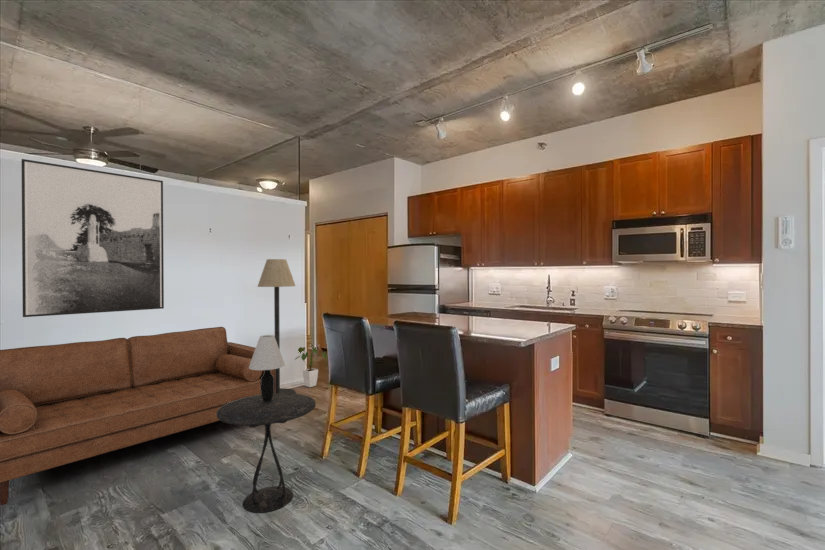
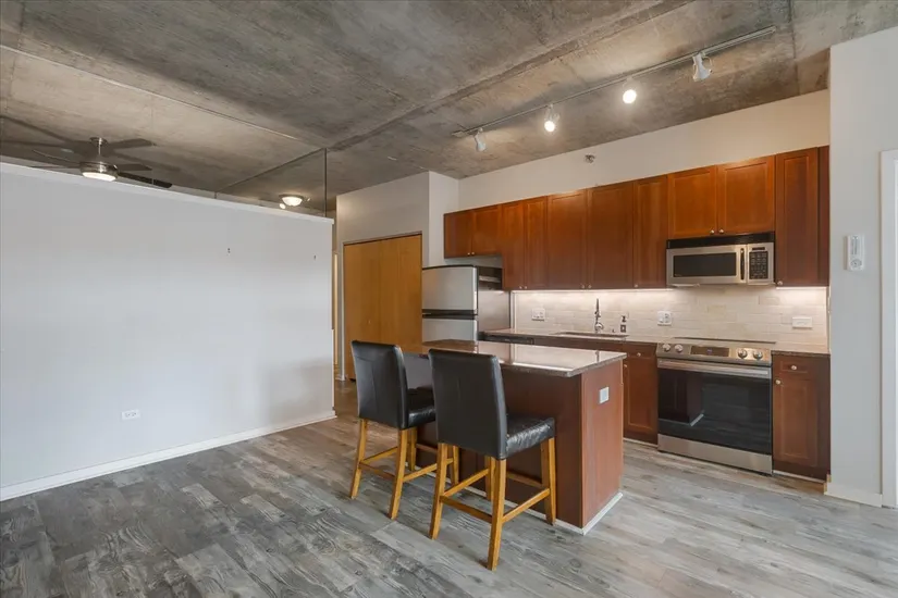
- side table [216,393,317,514]
- table lamp [249,334,286,402]
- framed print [20,158,165,318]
- sofa [0,326,275,506]
- floor lamp [256,258,297,394]
- house plant [294,342,328,388]
